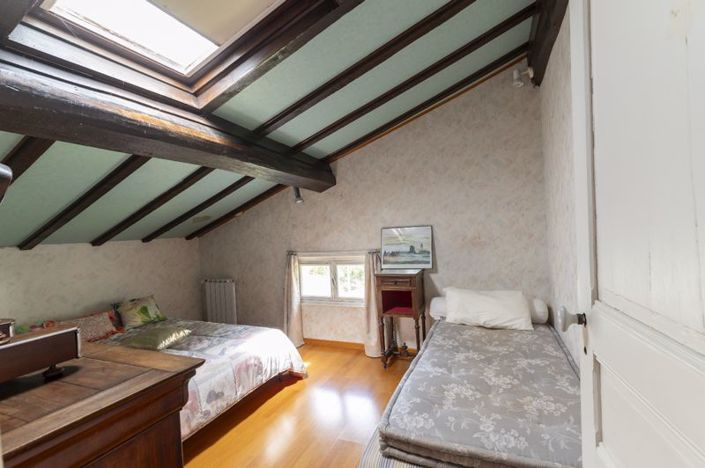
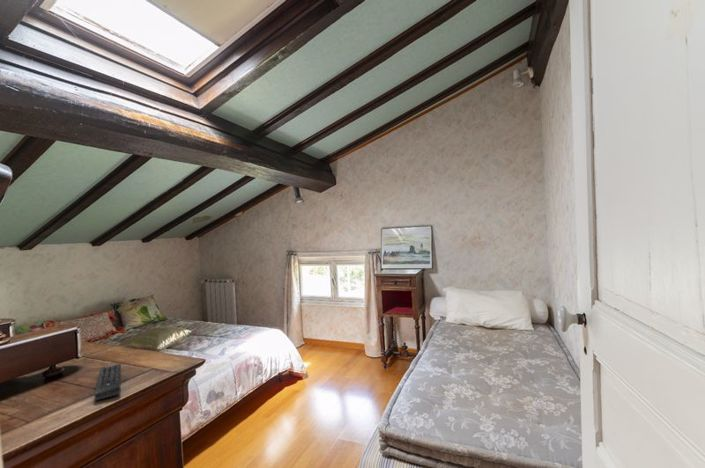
+ remote control [94,363,122,401]
